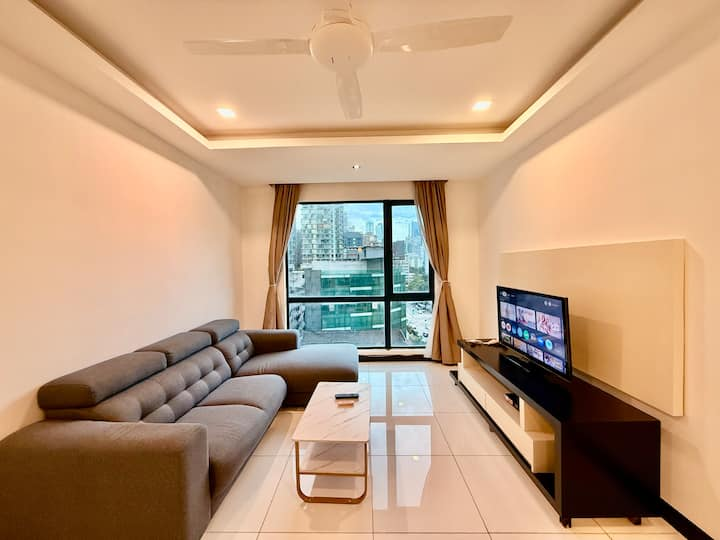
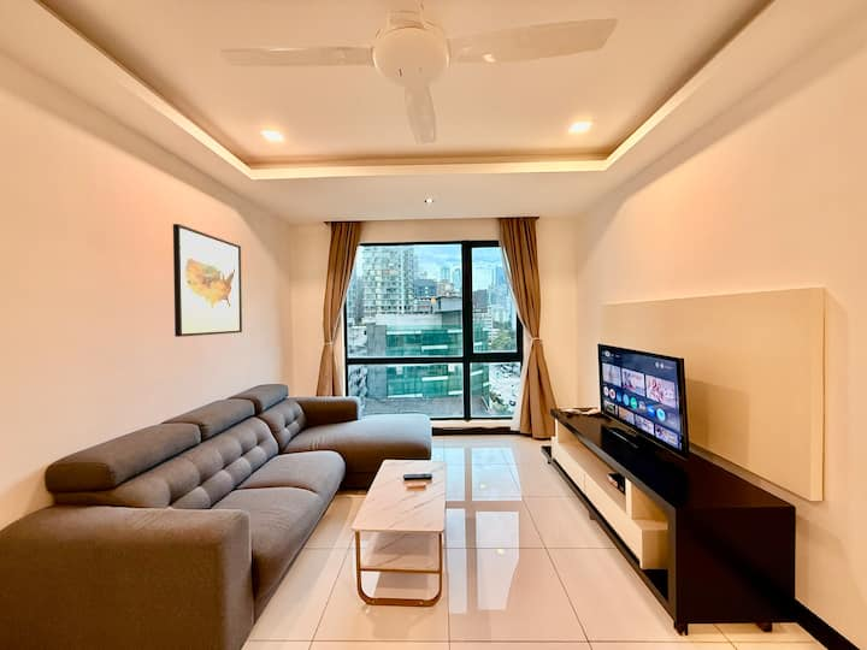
+ wall art [172,223,243,338]
